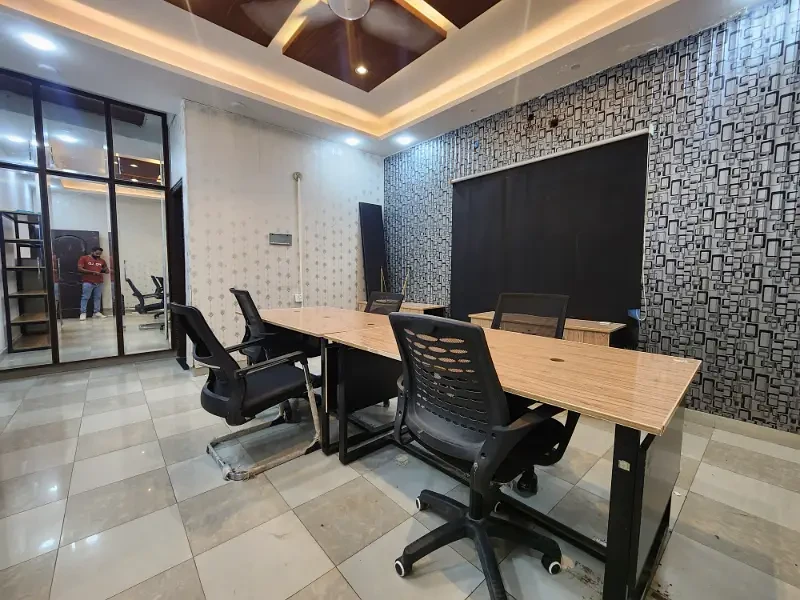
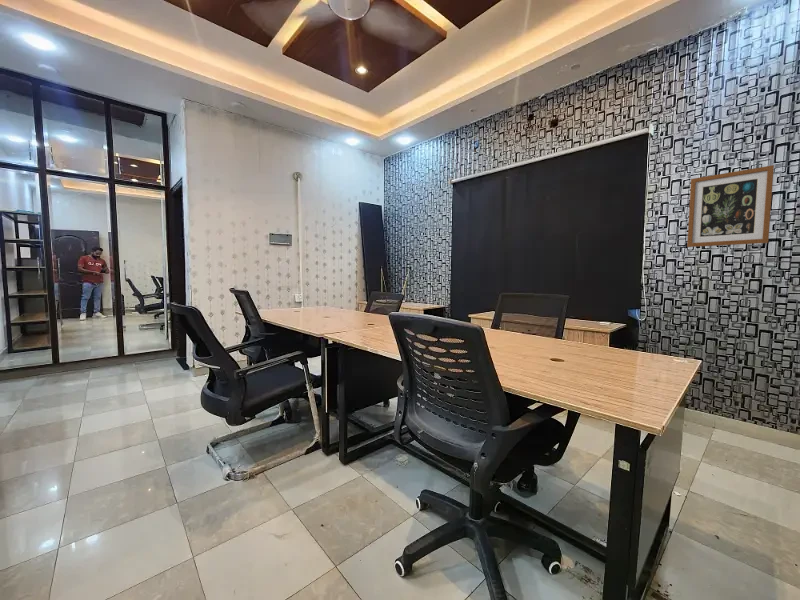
+ wall art [686,164,775,248]
